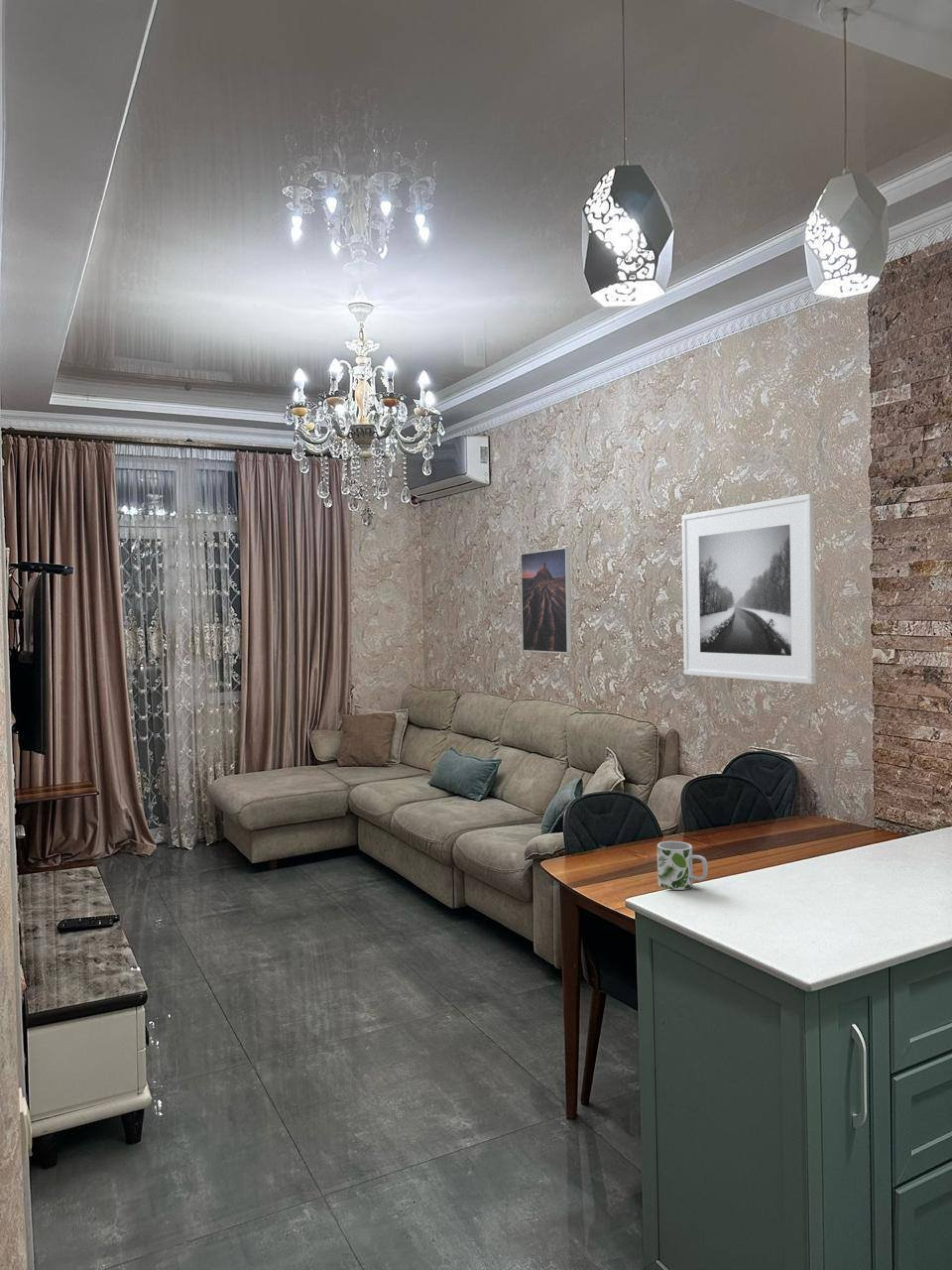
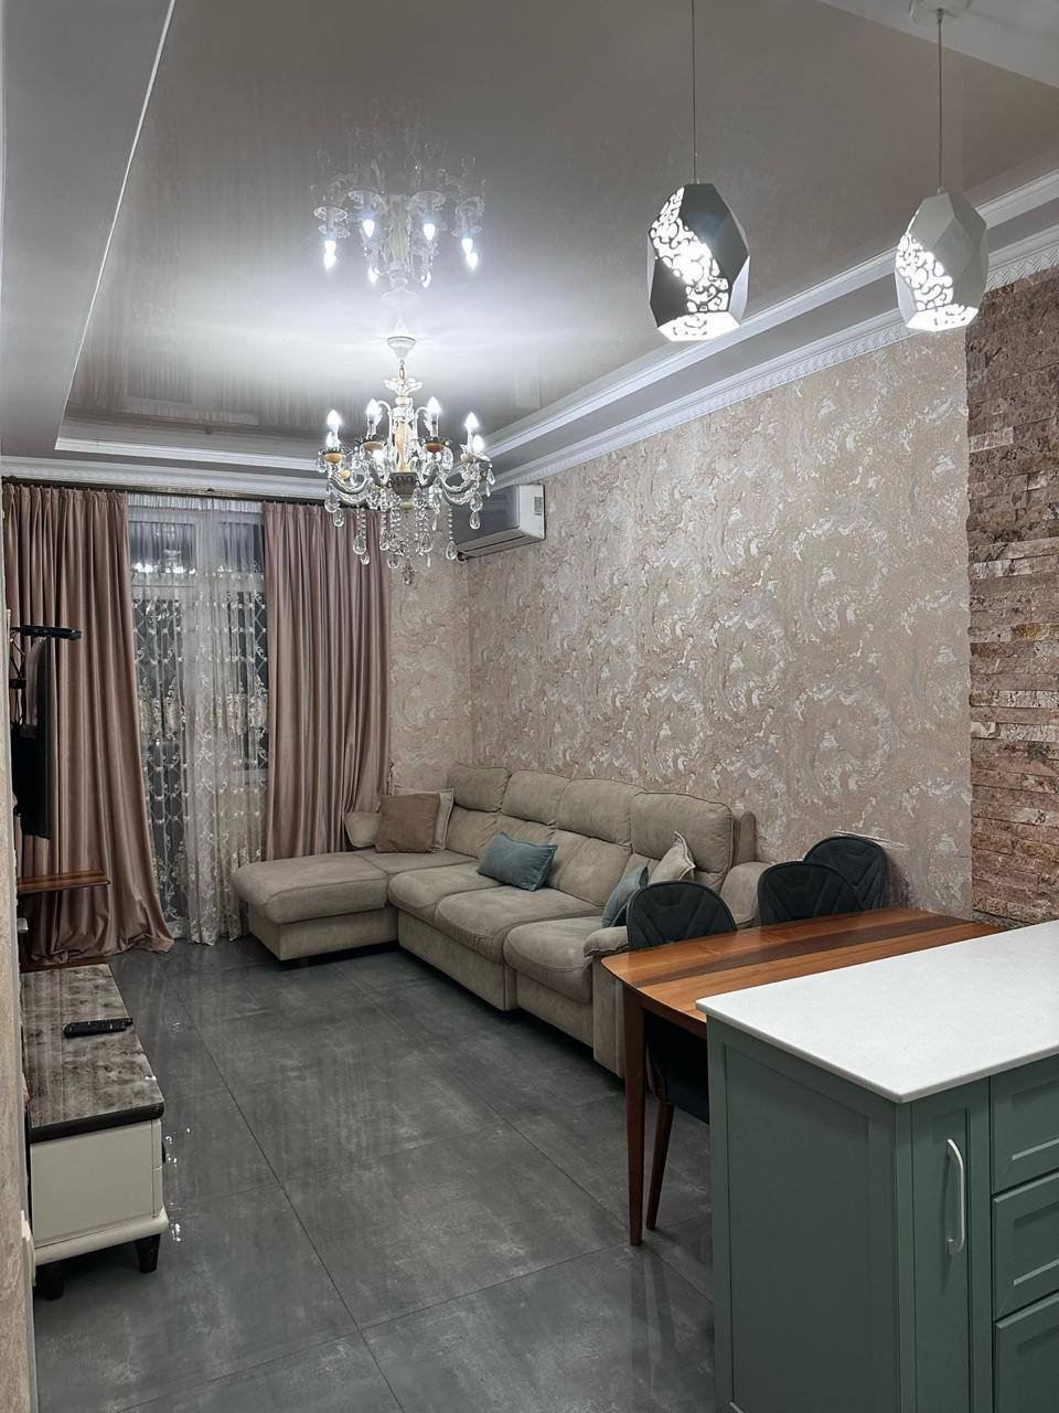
- mug [656,840,708,891]
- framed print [520,547,573,654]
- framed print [680,493,817,686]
